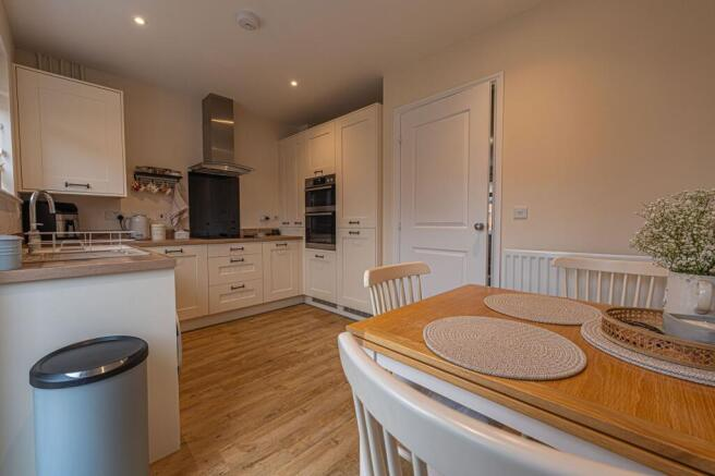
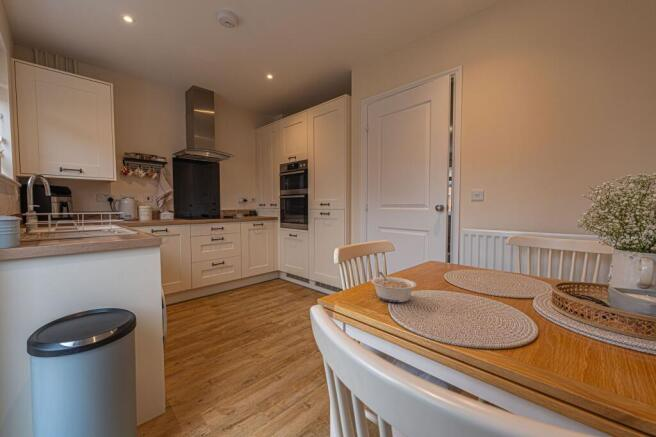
+ legume [370,271,417,303]
